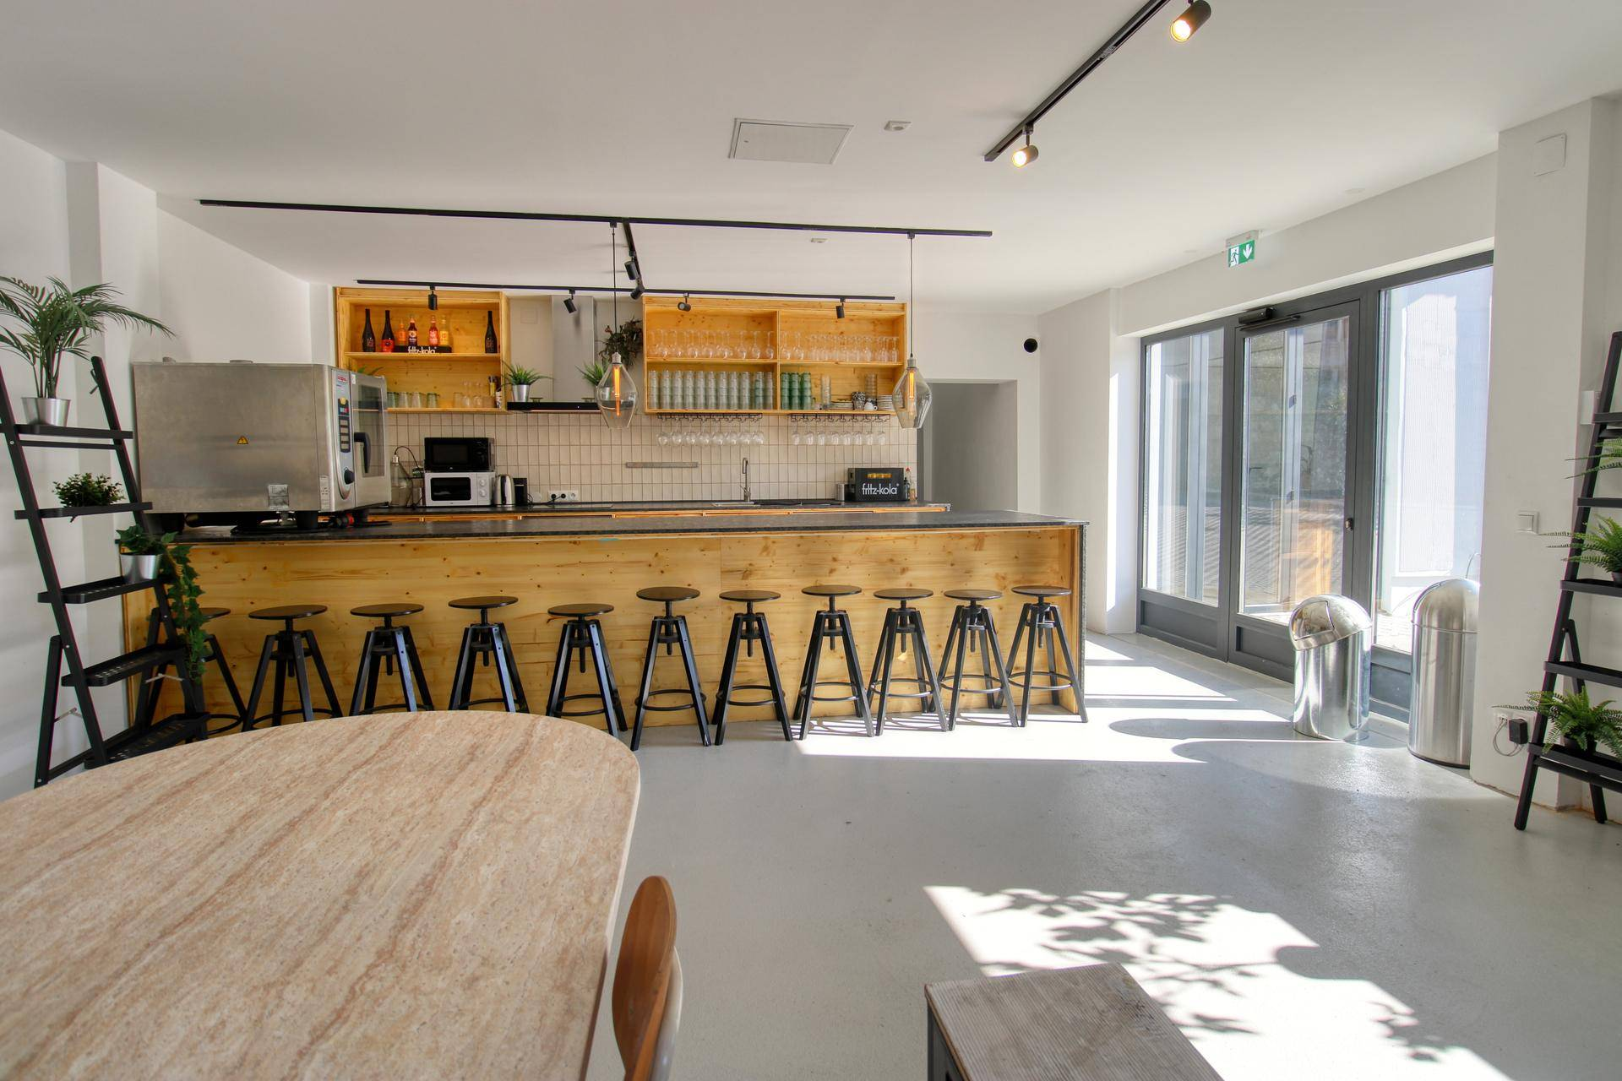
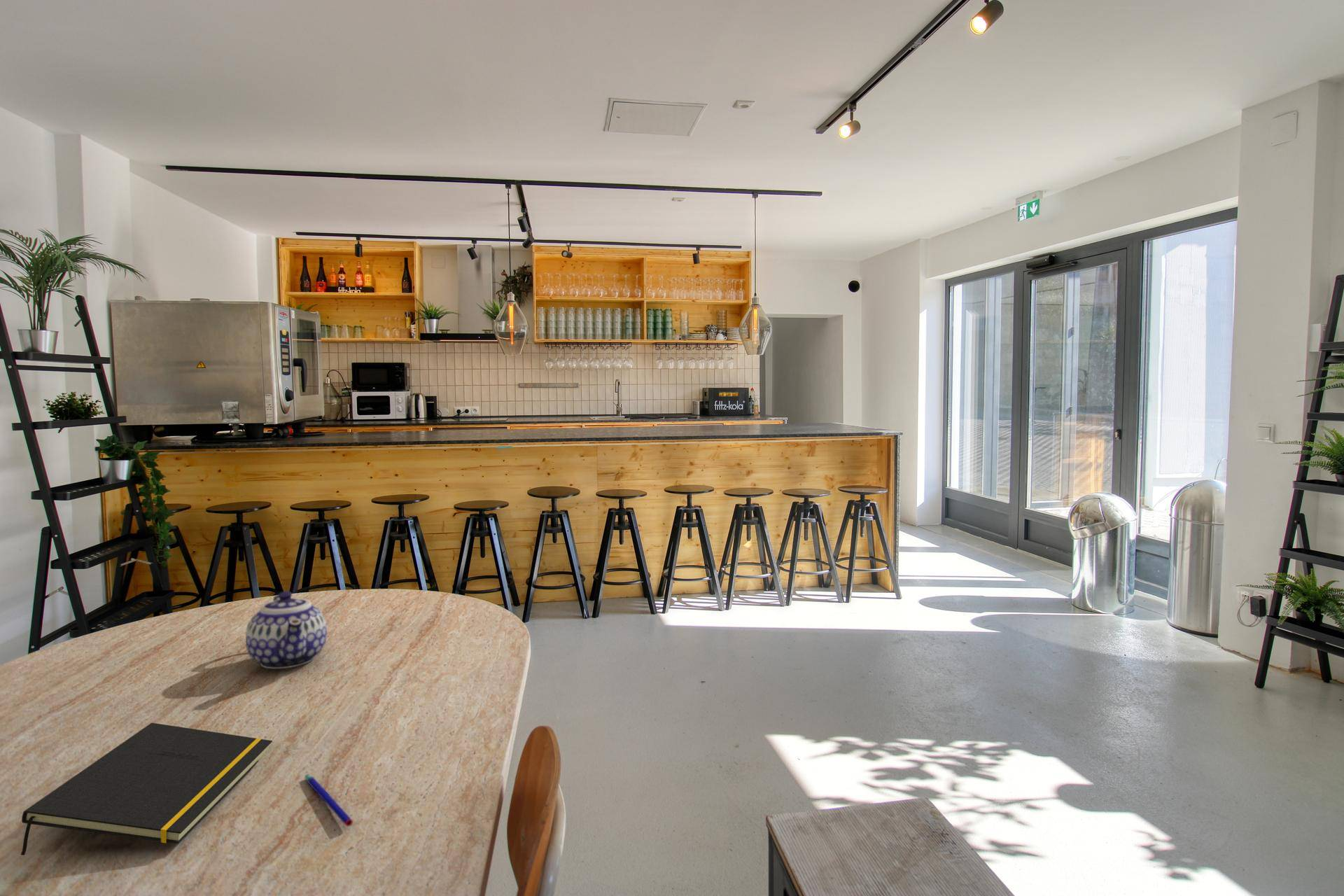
+ teapot [245,591,328,670]
+ pen [304,773,353,827]
+ notepad [20,722,273,856]
